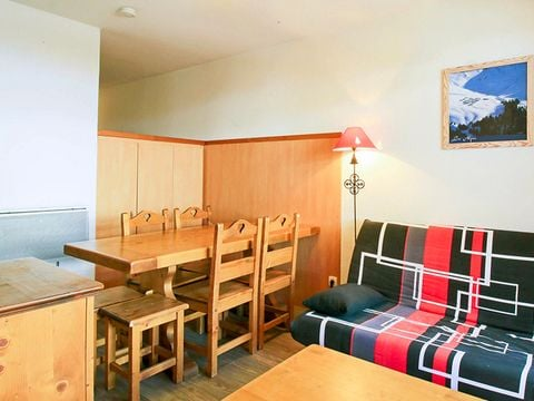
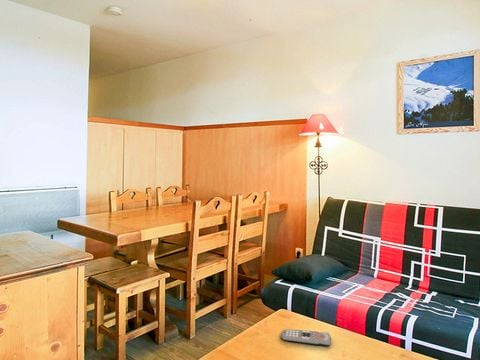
+ remote control [280,328,332,347]
